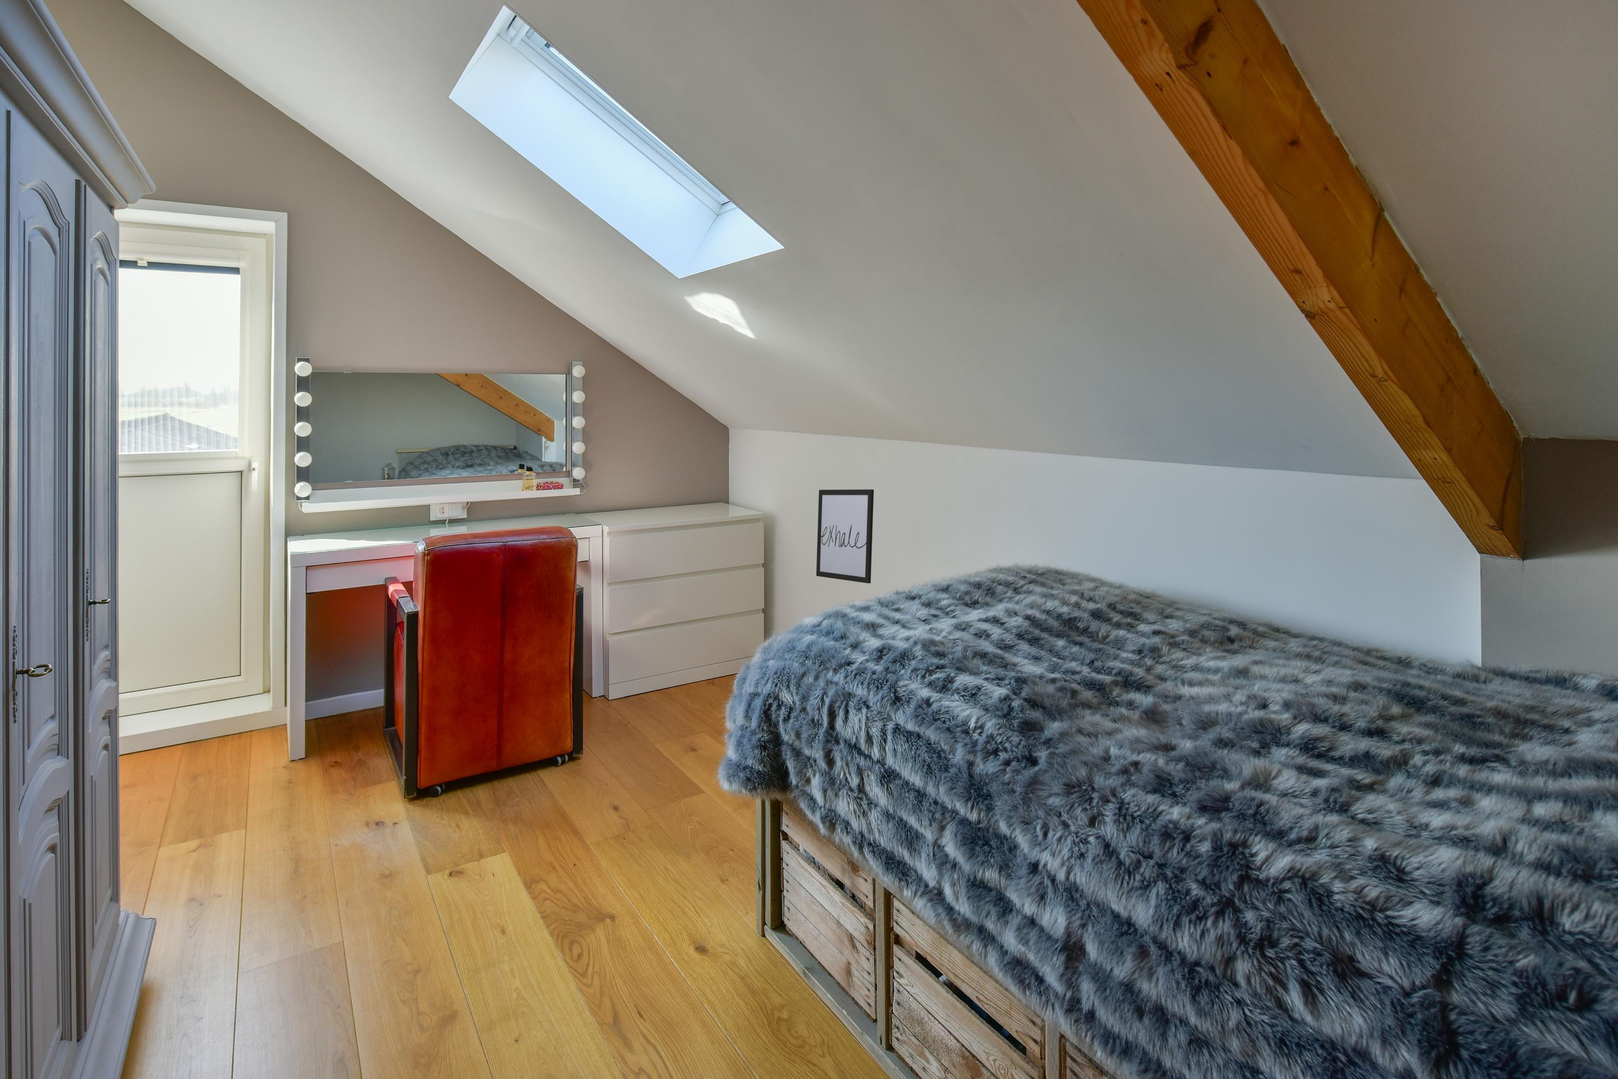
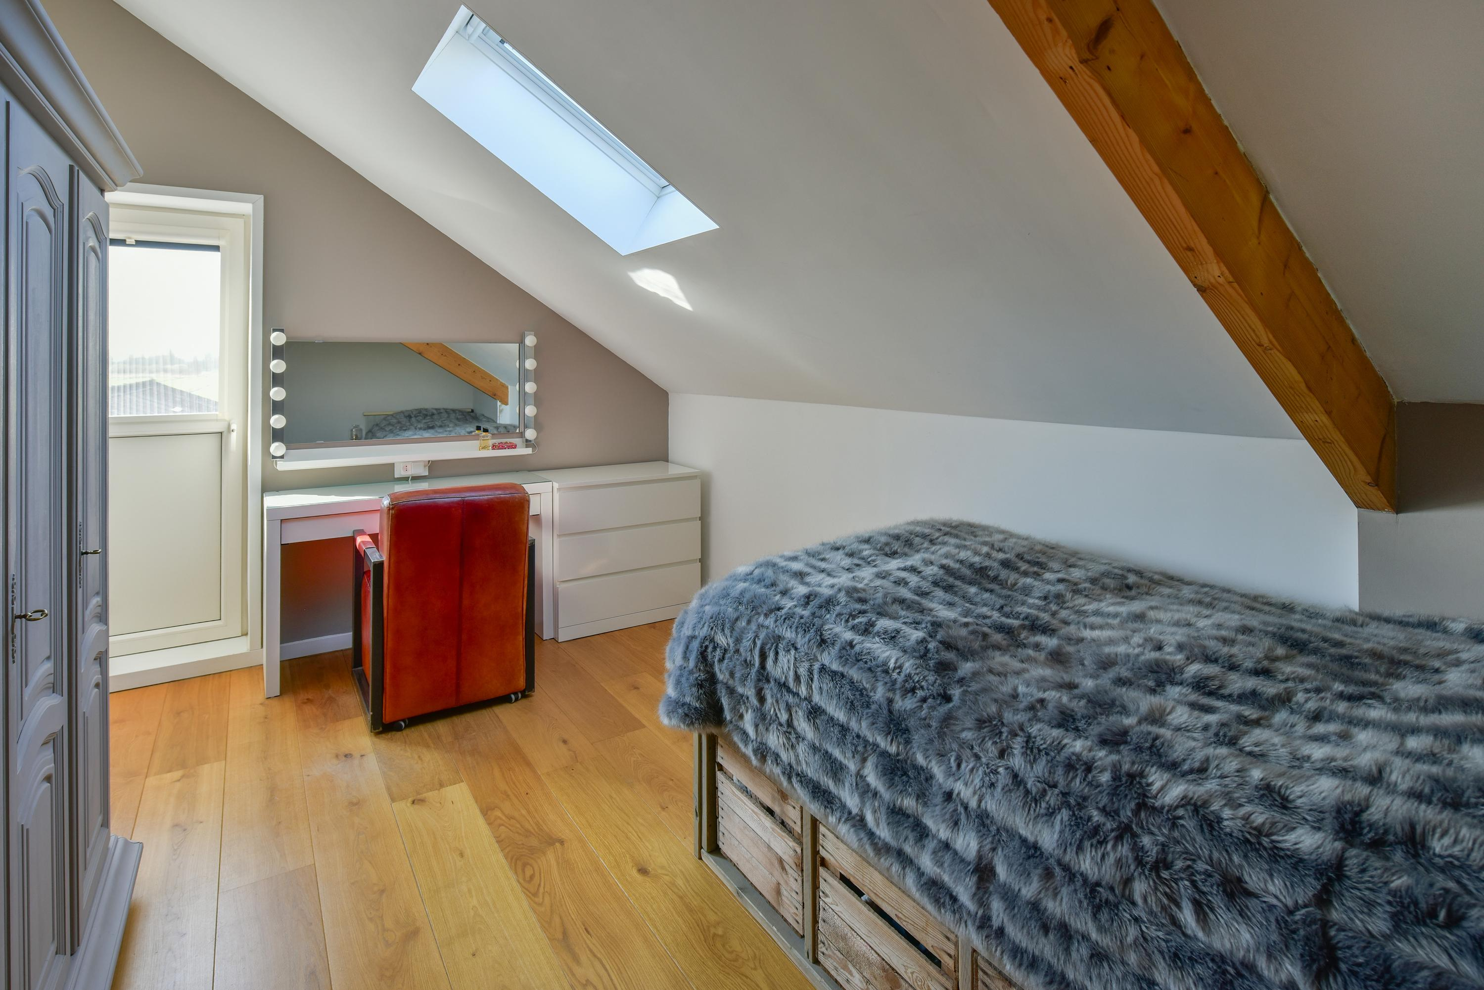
- wall art [816,489,875,584]
